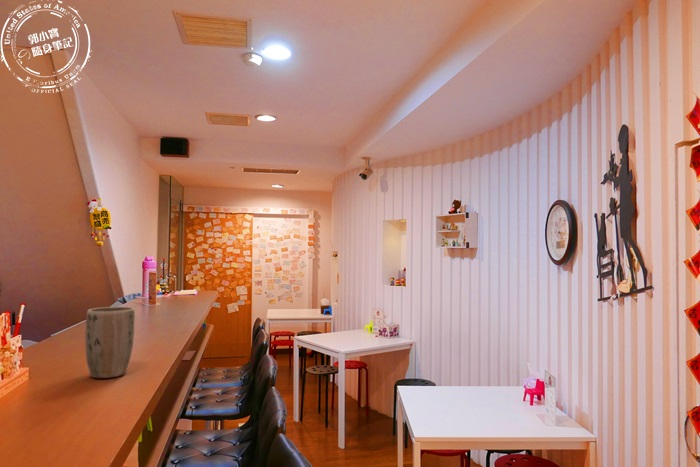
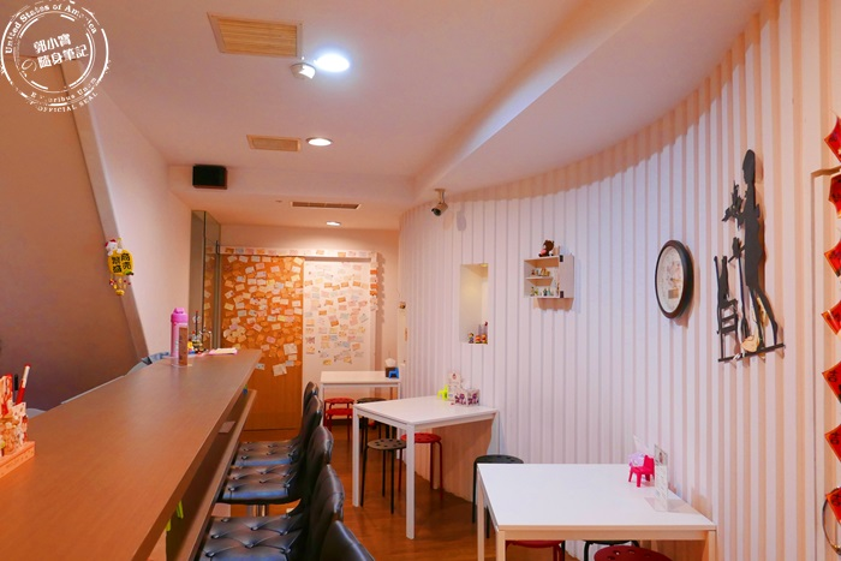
- plant pot [84,306,136,379]
